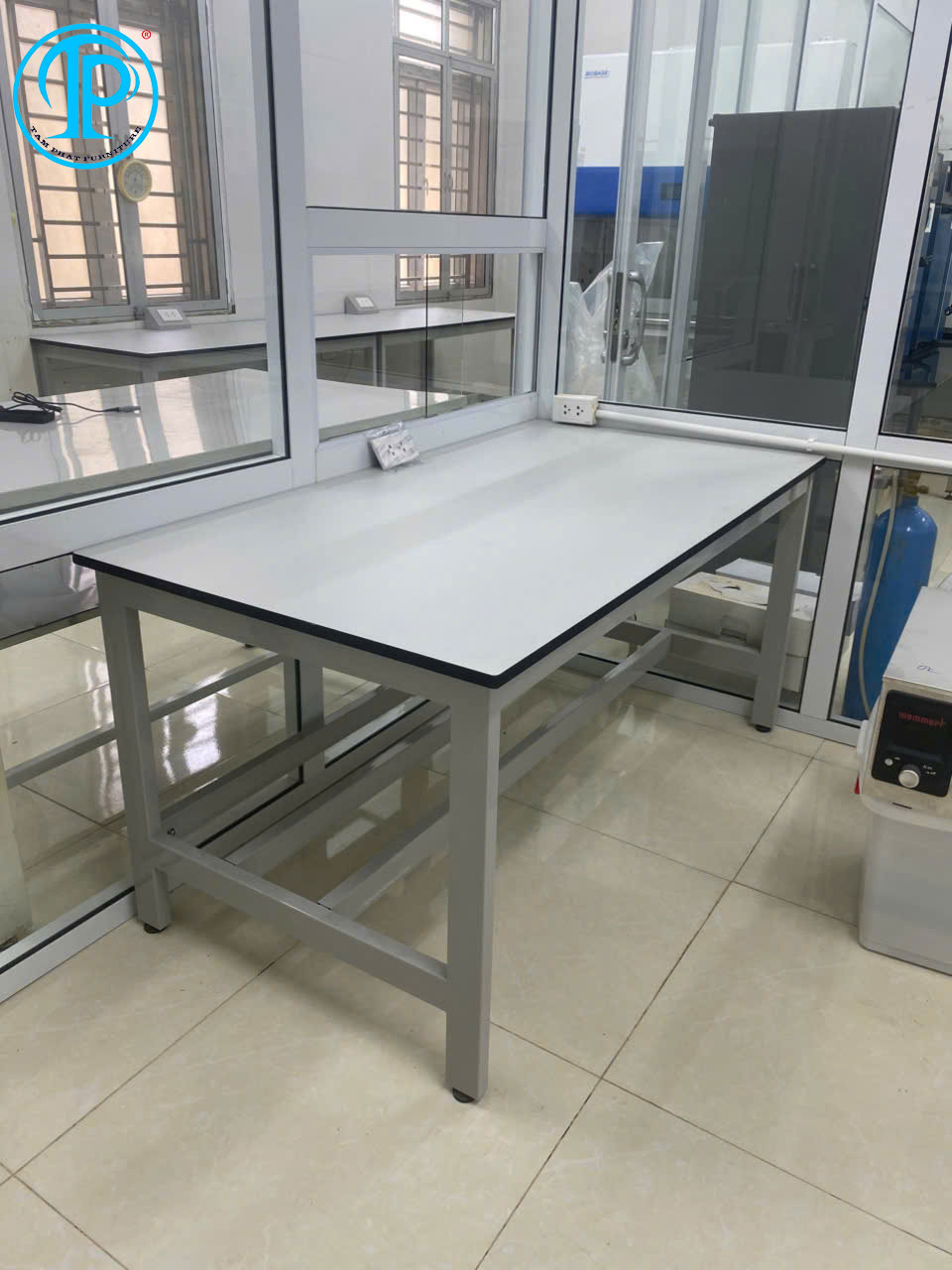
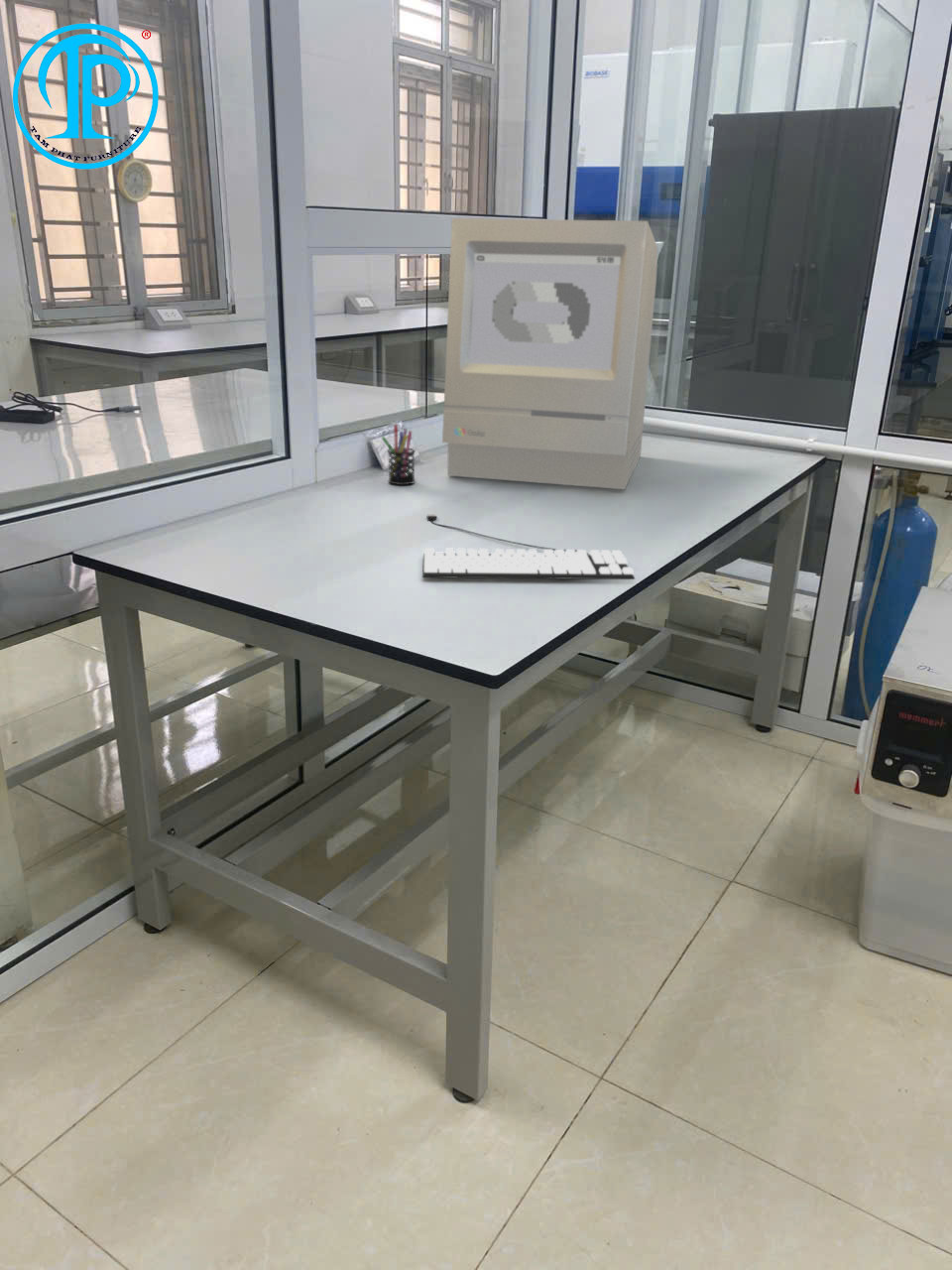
+ keyboard [421,513,636,580]
+ all-in-one computer [441,217,658,490]
+ pen holder [381,424,416,486]
